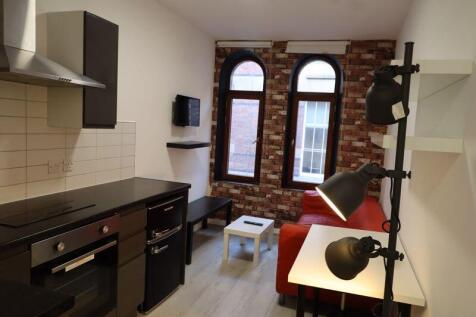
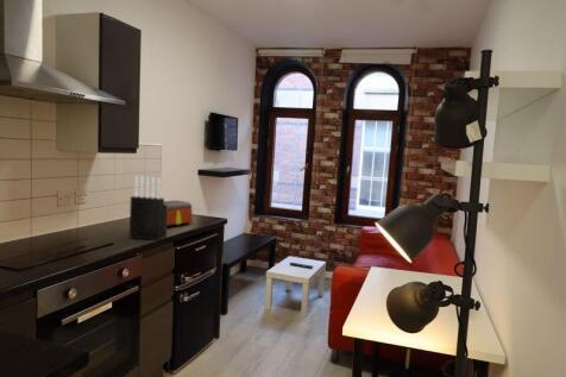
+ toaster [164,199,194,228]
+ knife block [128,175,168,241]
